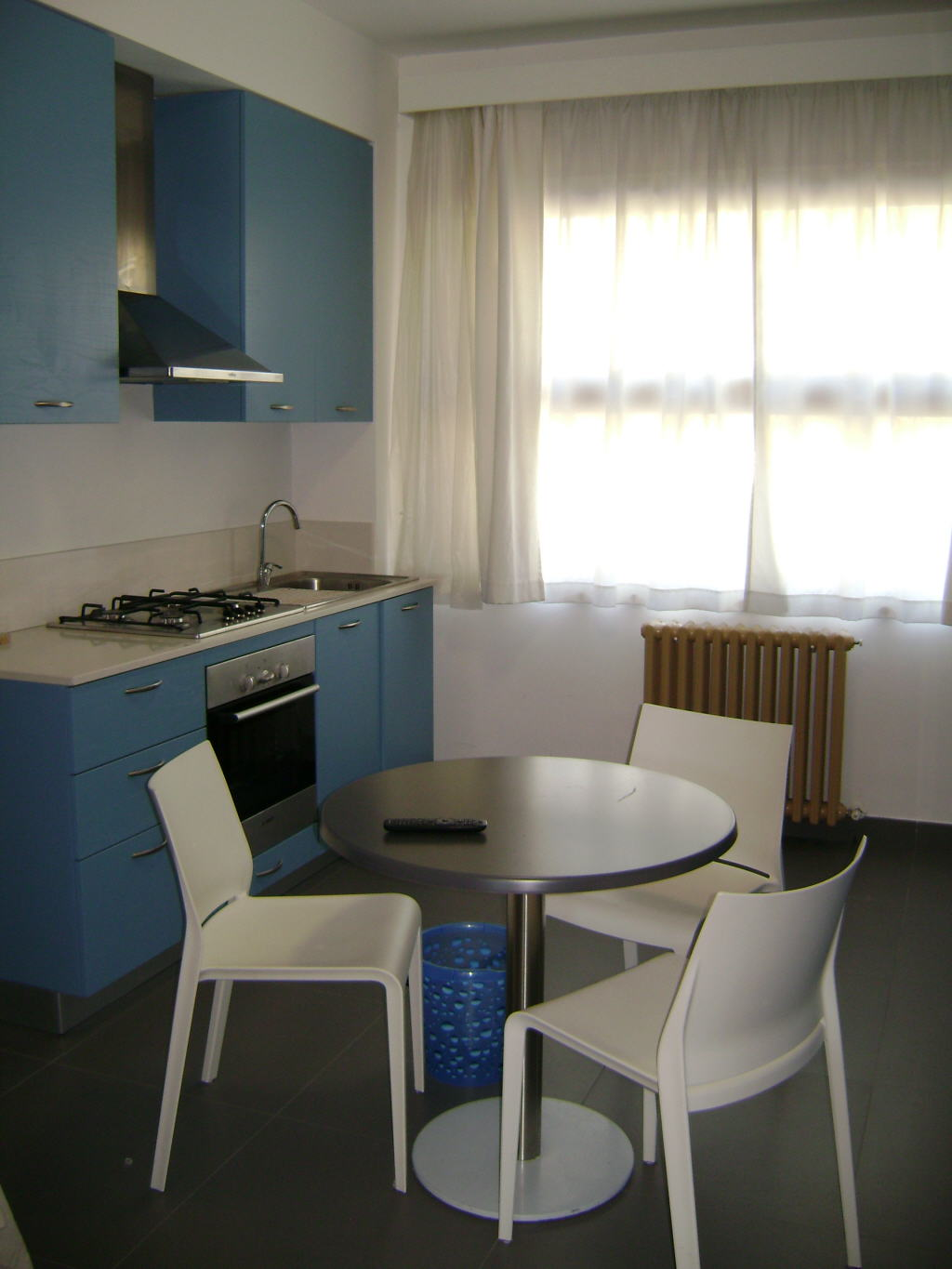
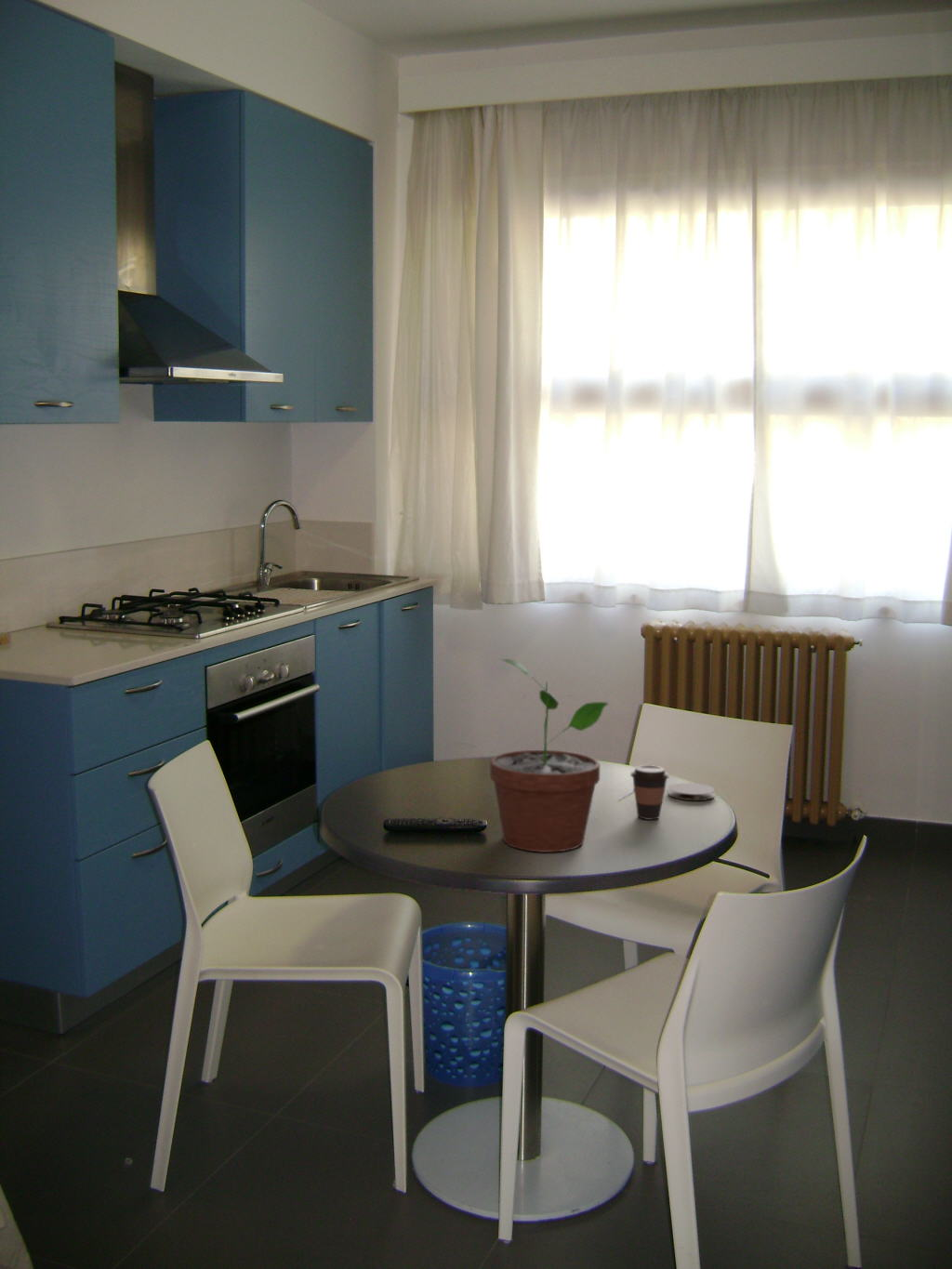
+ coffee cup [629,764,670,821]
+ coaster [668,782,716,801]
+ potted plant [489,657,610,853]
